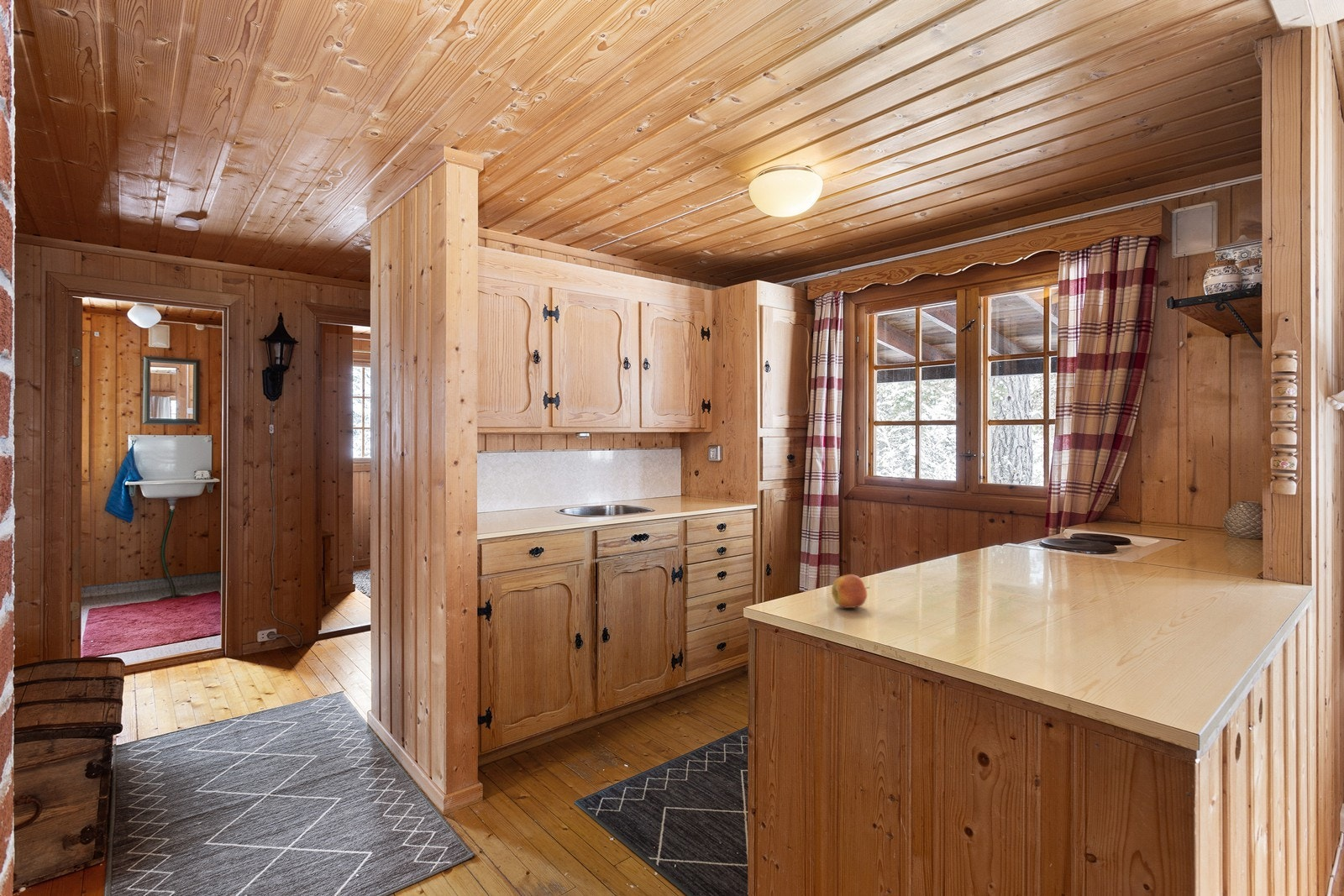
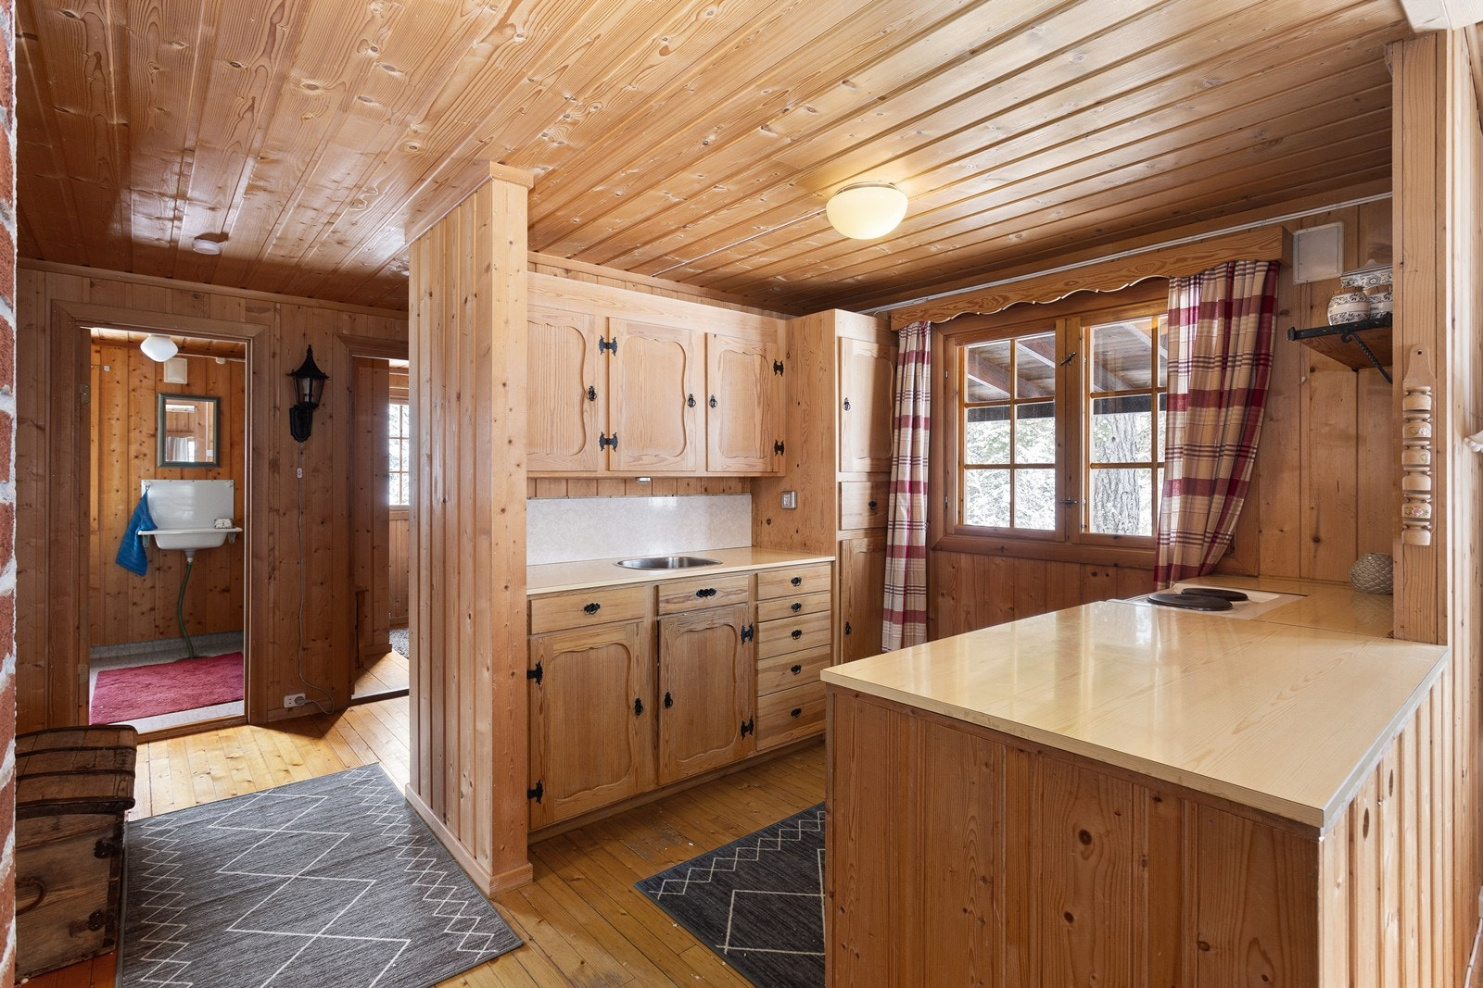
- apple [831,574,870,609]
